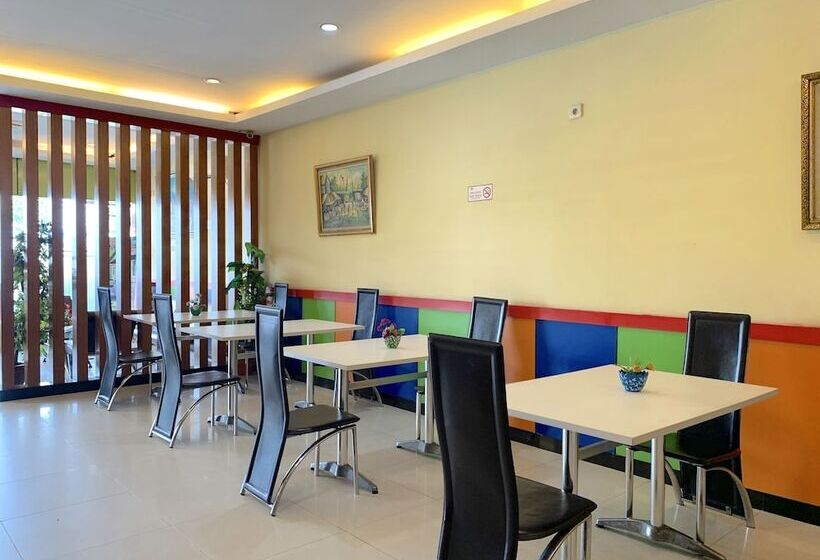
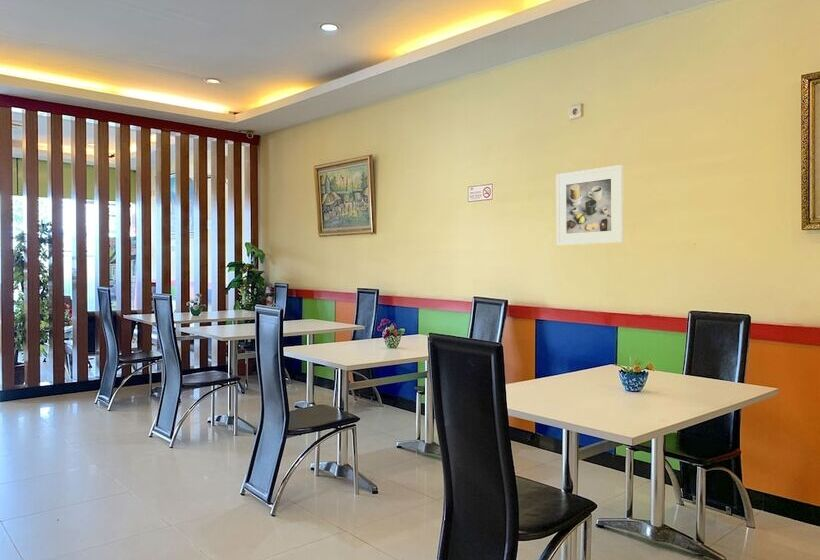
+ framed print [555,164,625,247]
